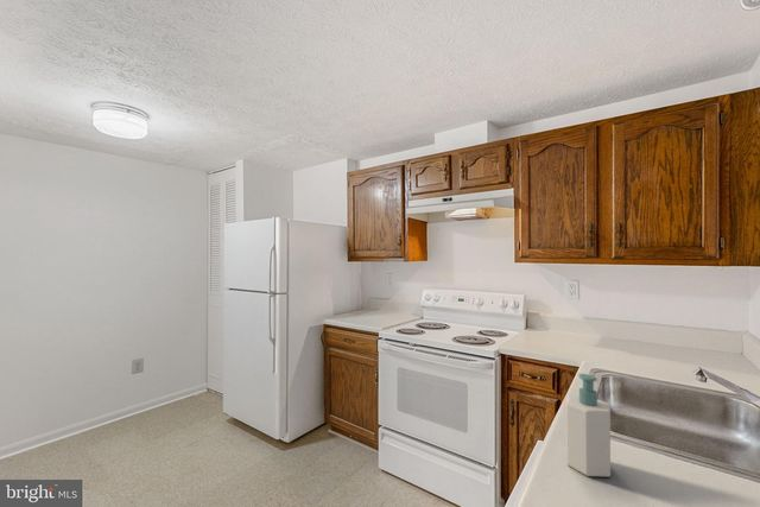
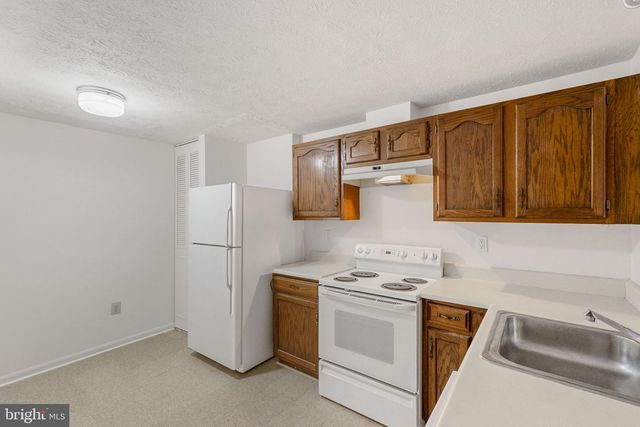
- soap bottle [565,373,612,479]
